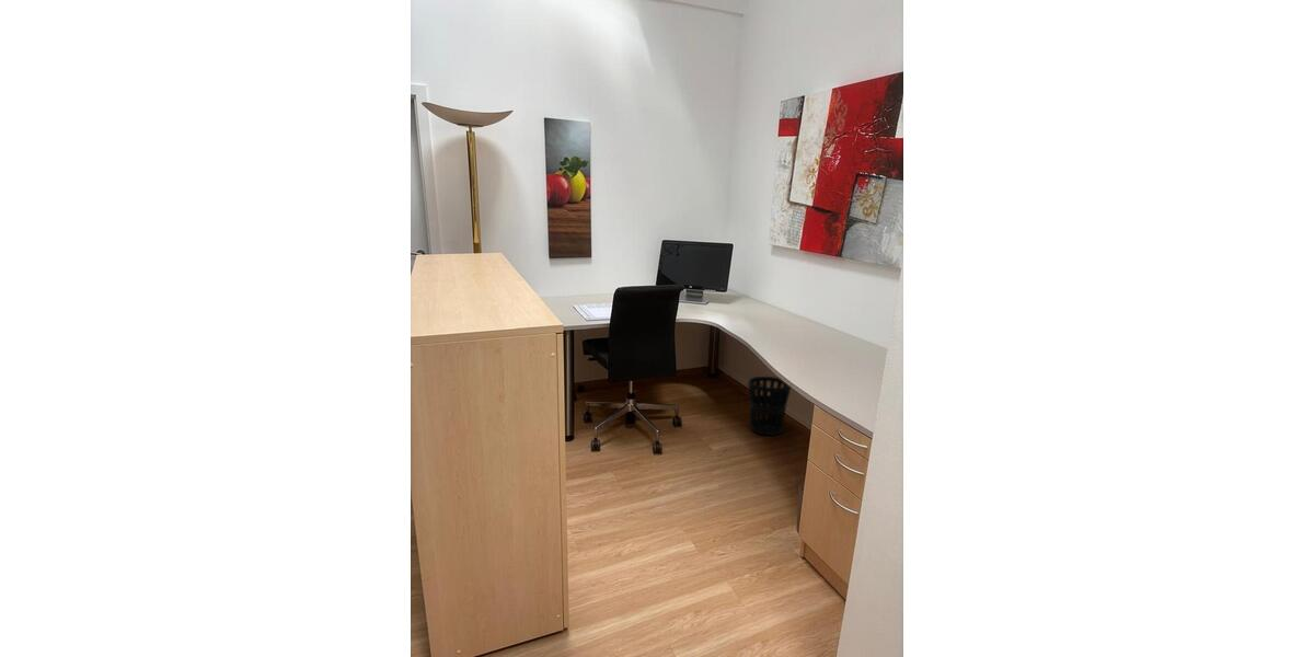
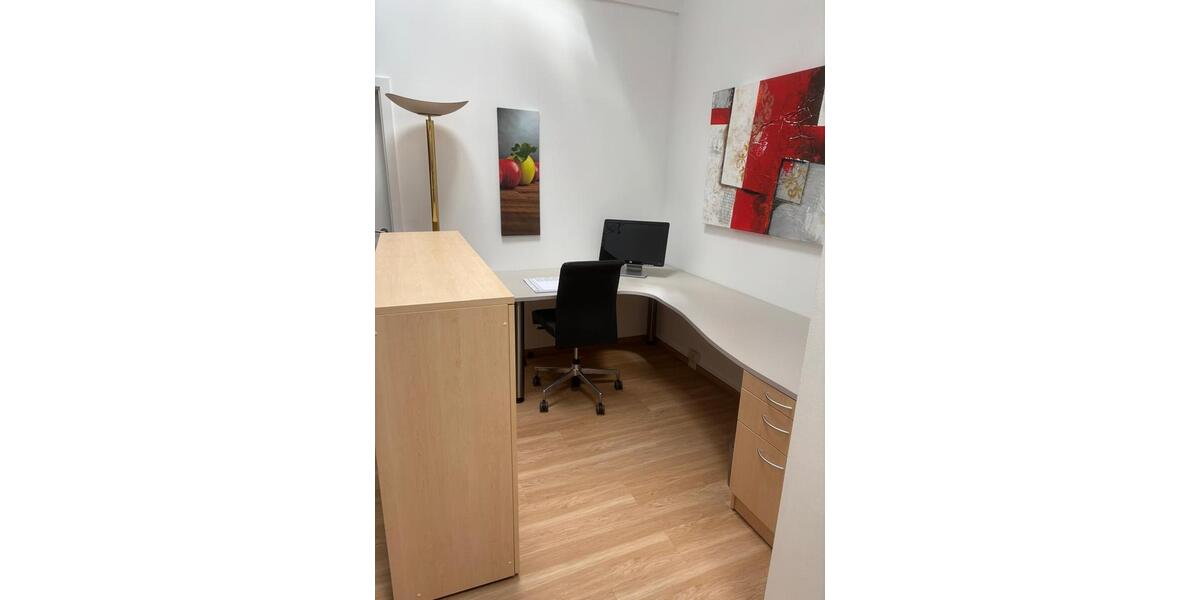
- wastebasket [747,376,792,437]
